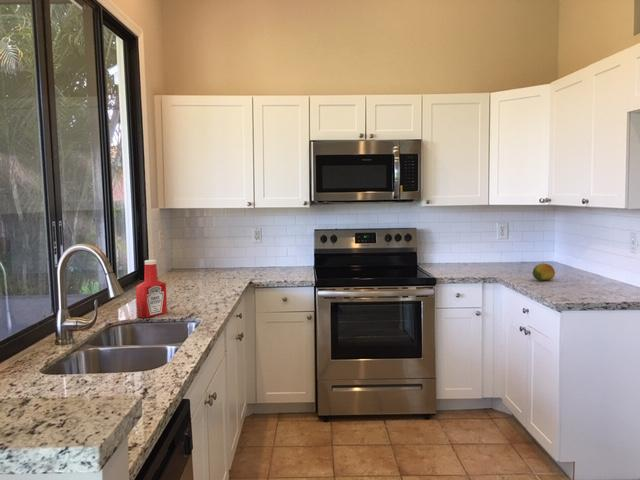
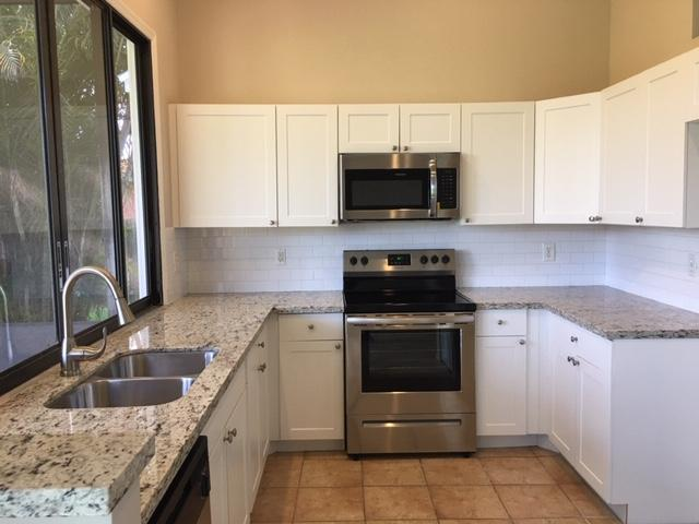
- soap bottle [135,259,168,319]
- fruit [532,262,556,281]
